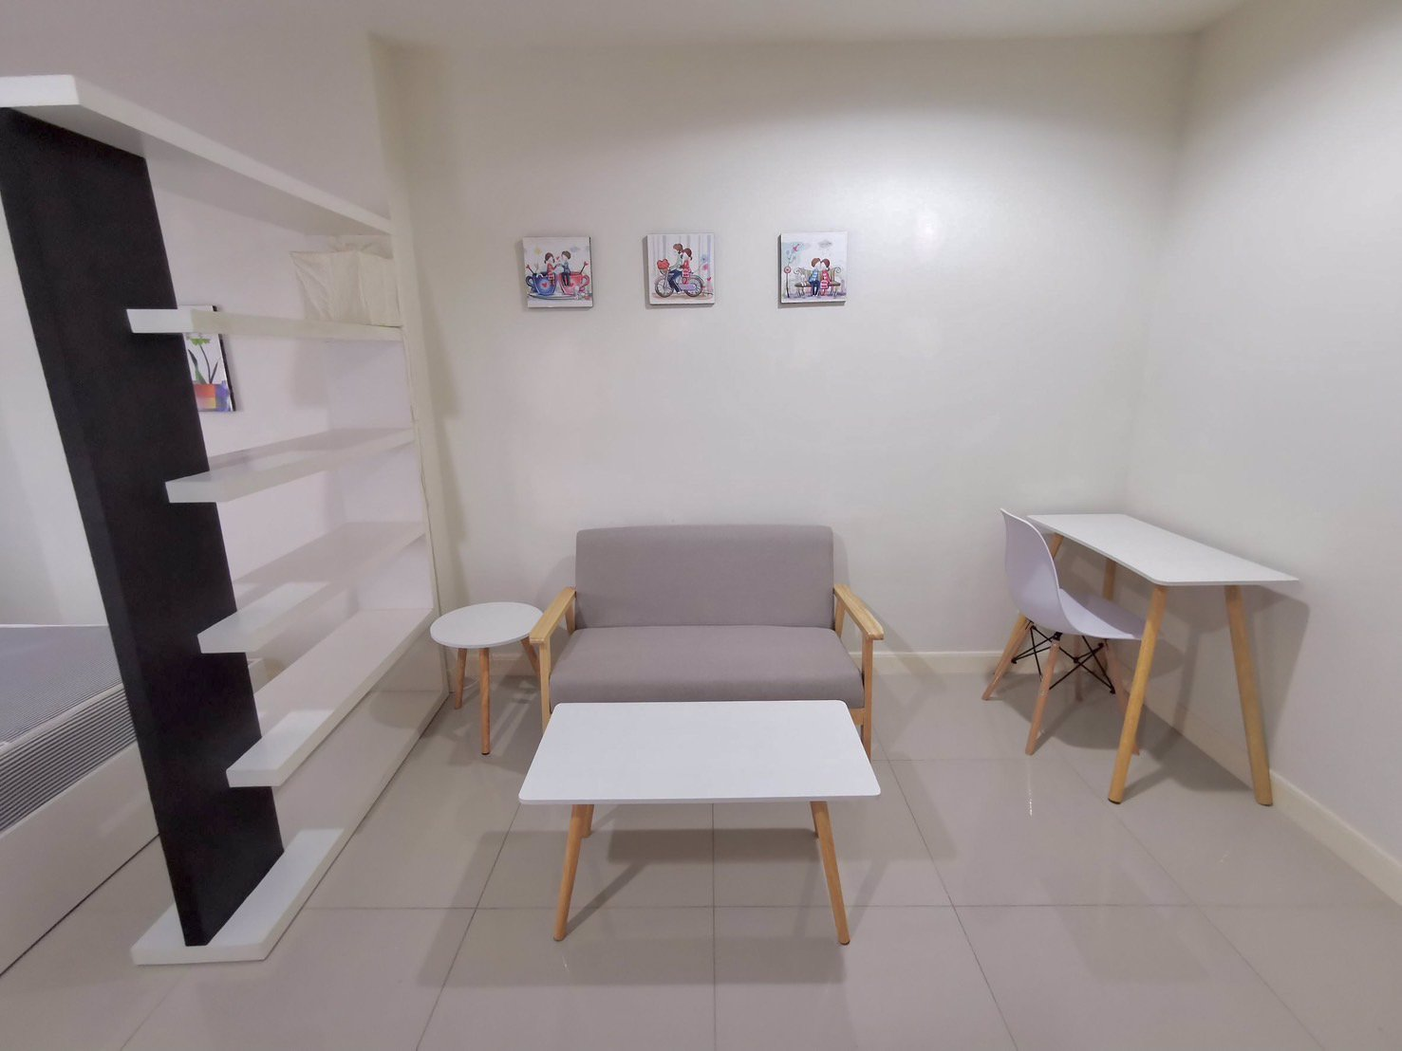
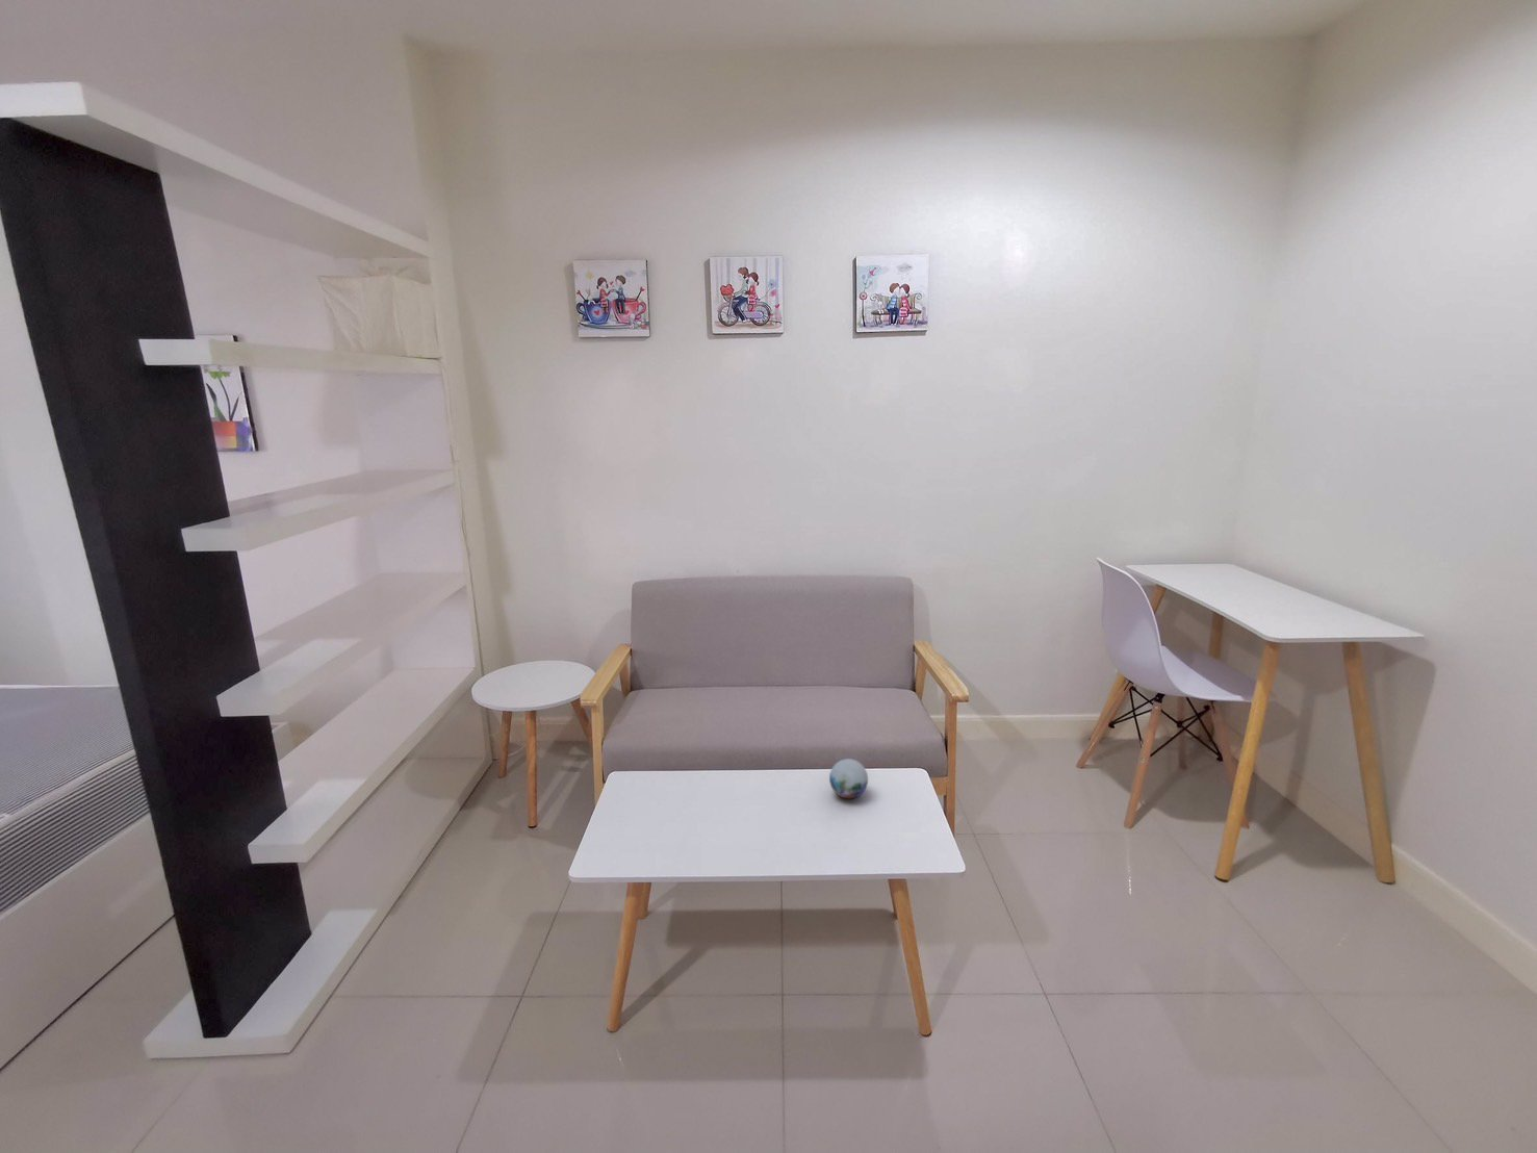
+ decorative orb [828,758,868,801]
